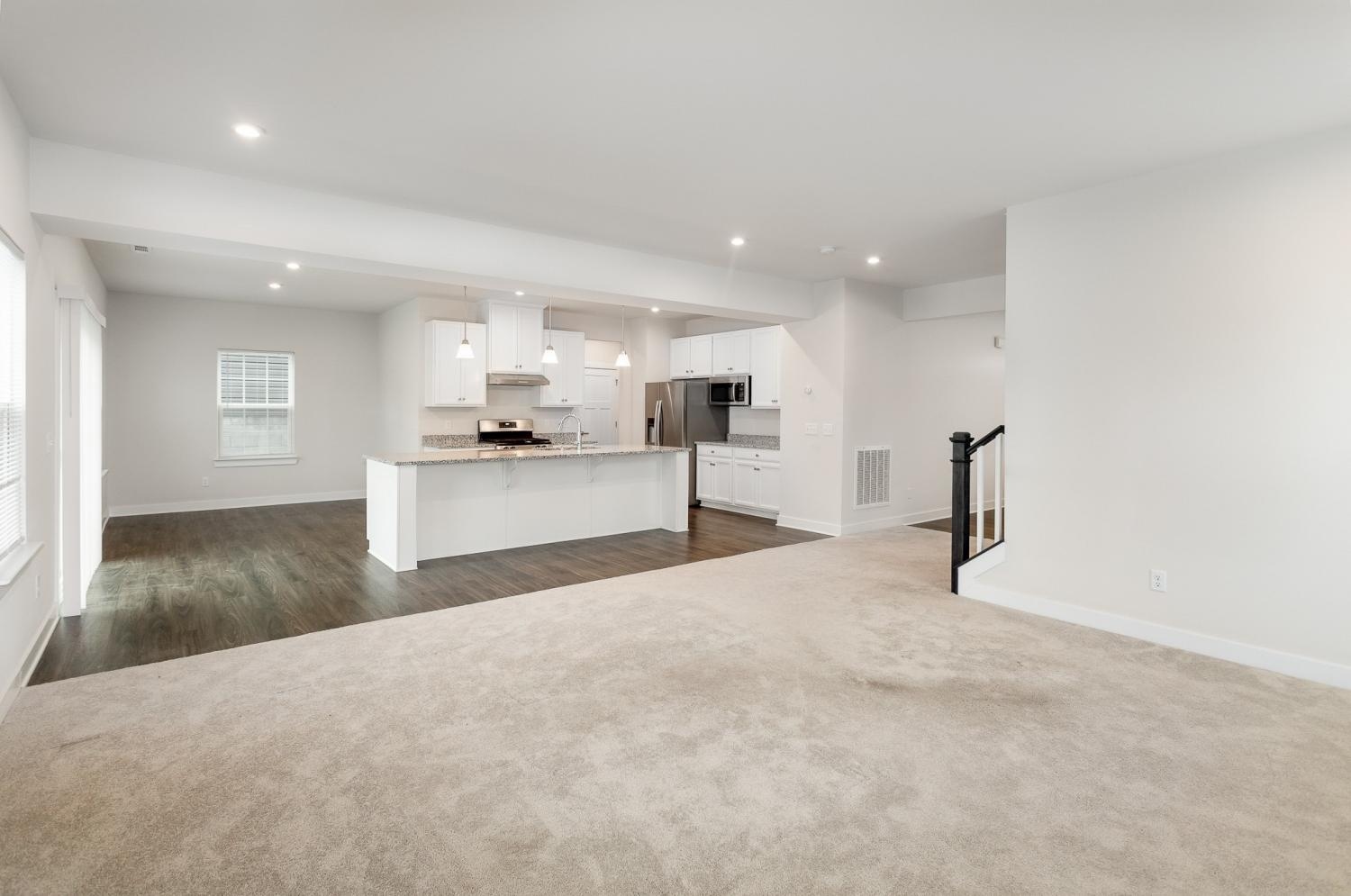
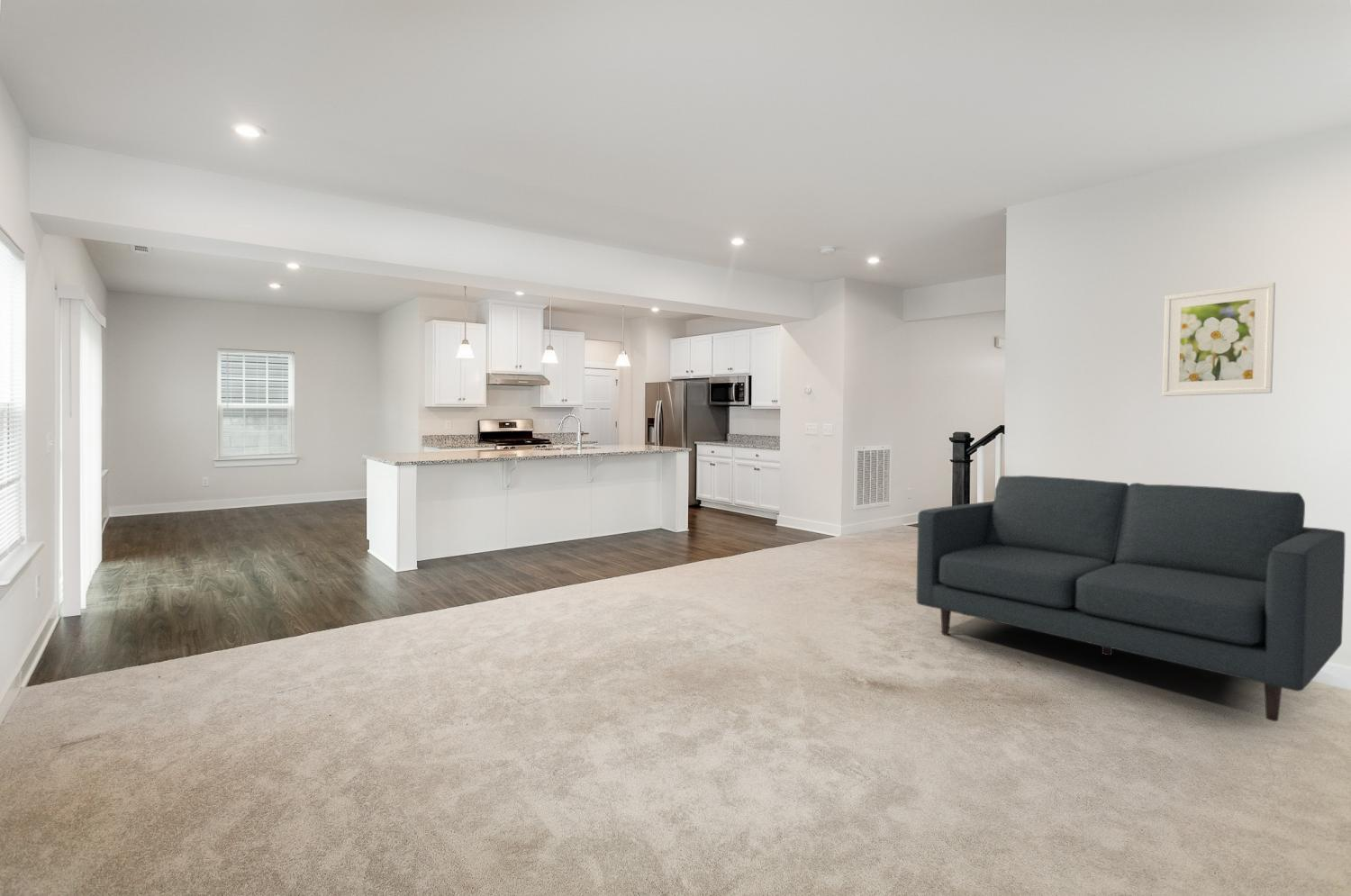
+ sofa [915,475,1346,722]
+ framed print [1162,281,1276,397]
